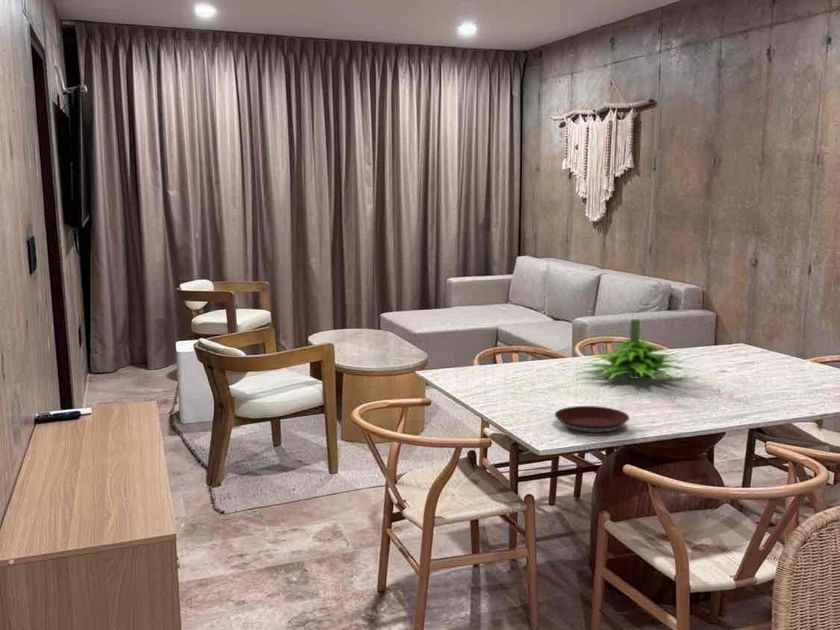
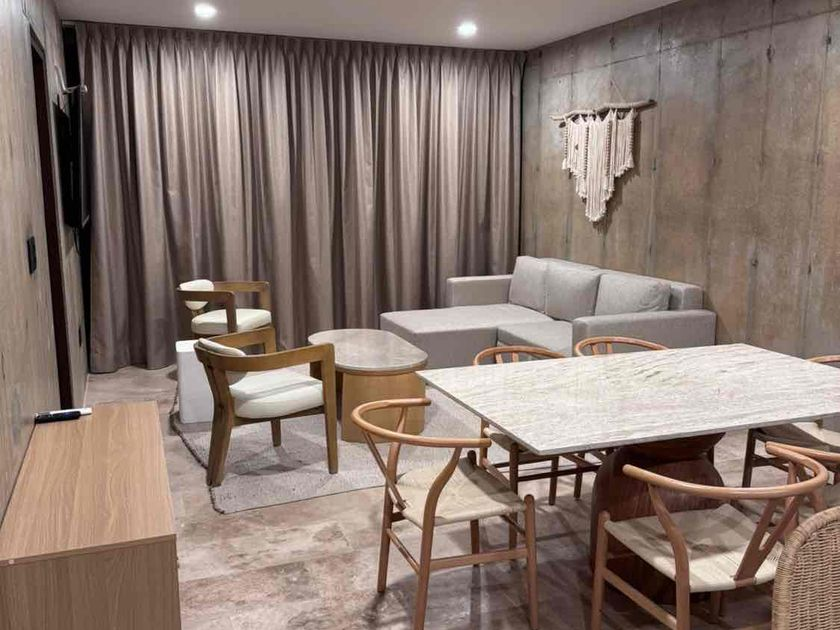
- plate [554,405,630,434]
- plant [574,318,698,381]
